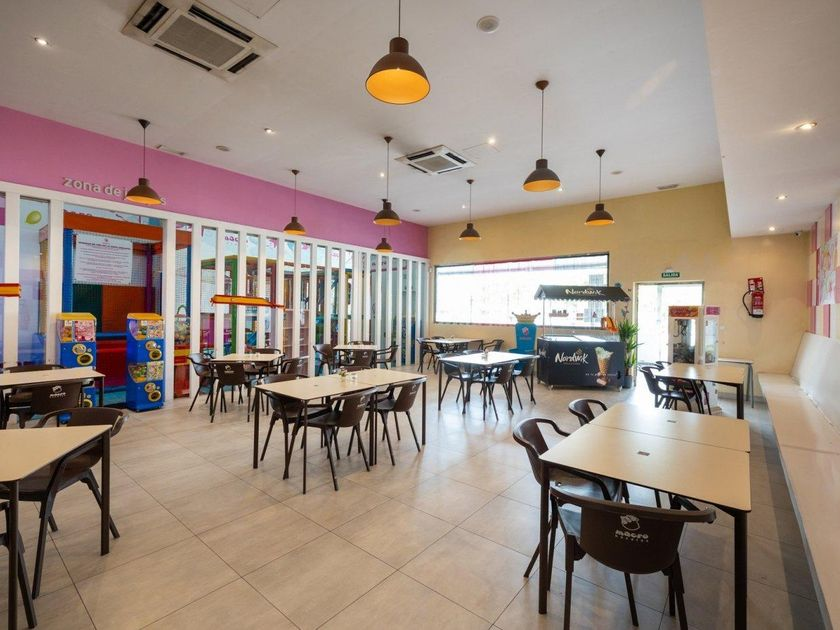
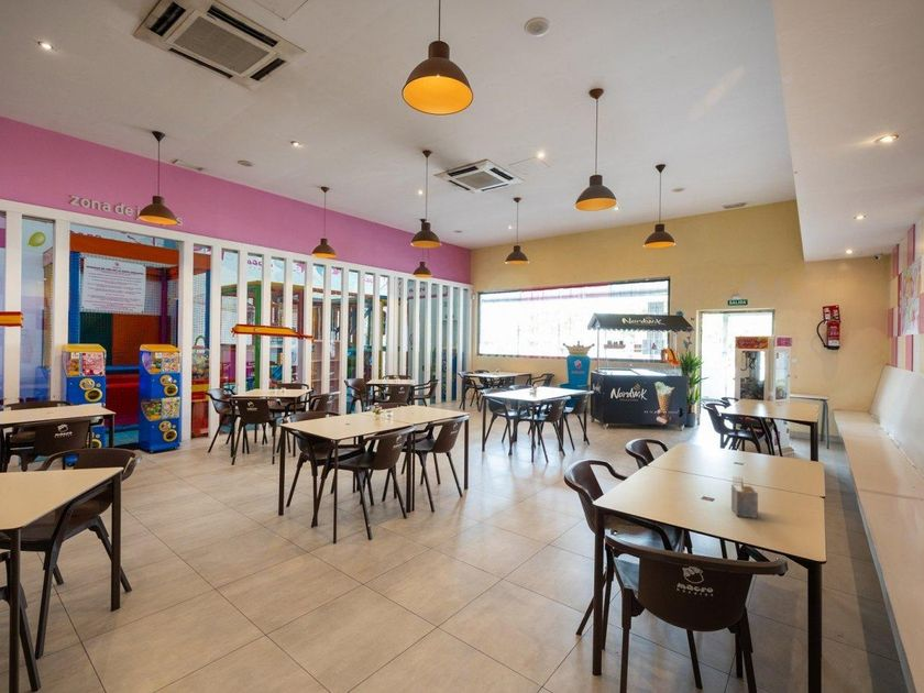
+ napkin holder [730,475,759,519]
